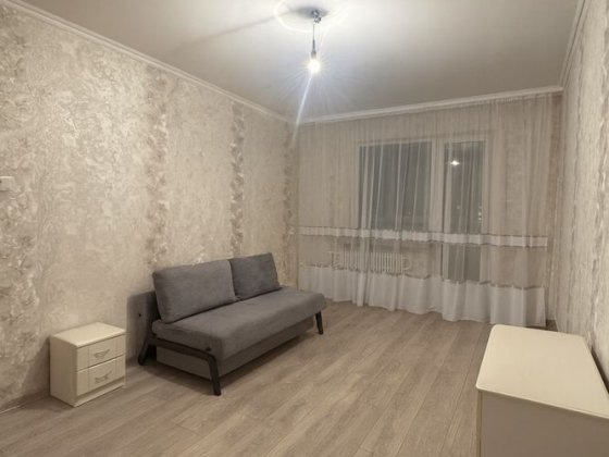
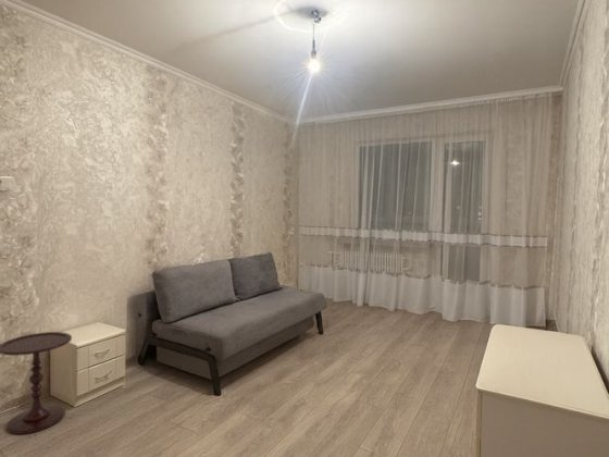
+ side table [0,331,73,435]
